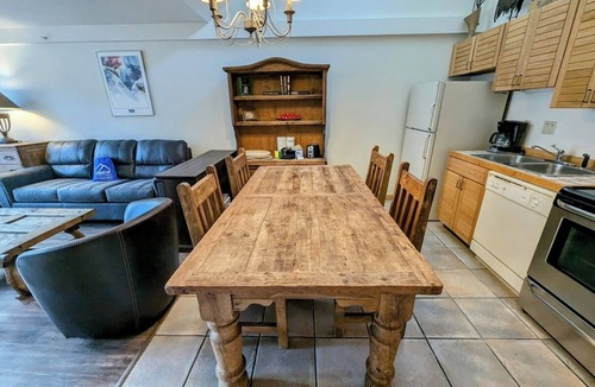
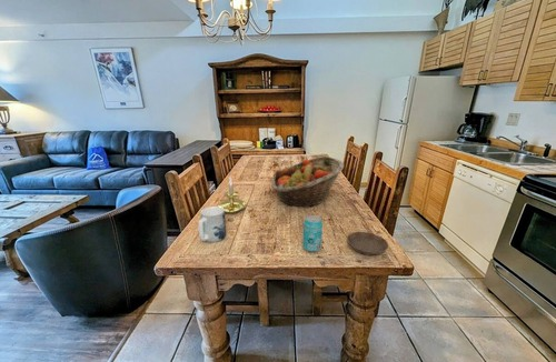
+ candle holder [218,175,247,214]
+ mug [197,205,227,243]
+ beverage can [301,214,324,252]
+ saucer [346,231,389,257]
+ fruit basket [270,155,345,209]
